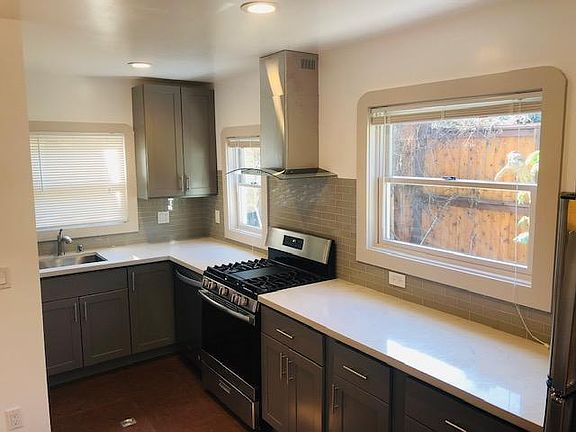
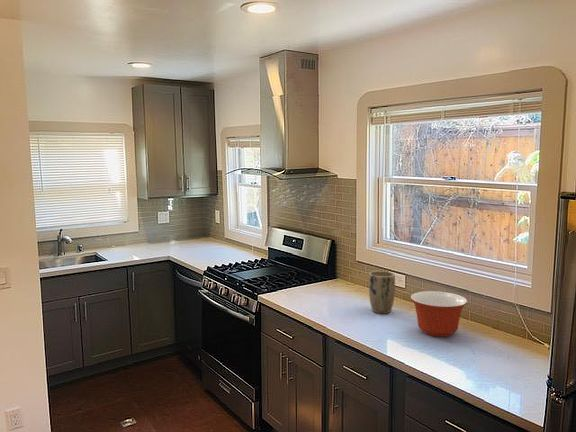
+ plant pot [368,270,396,315]
+ mixing bowl [410,290,468,338]
